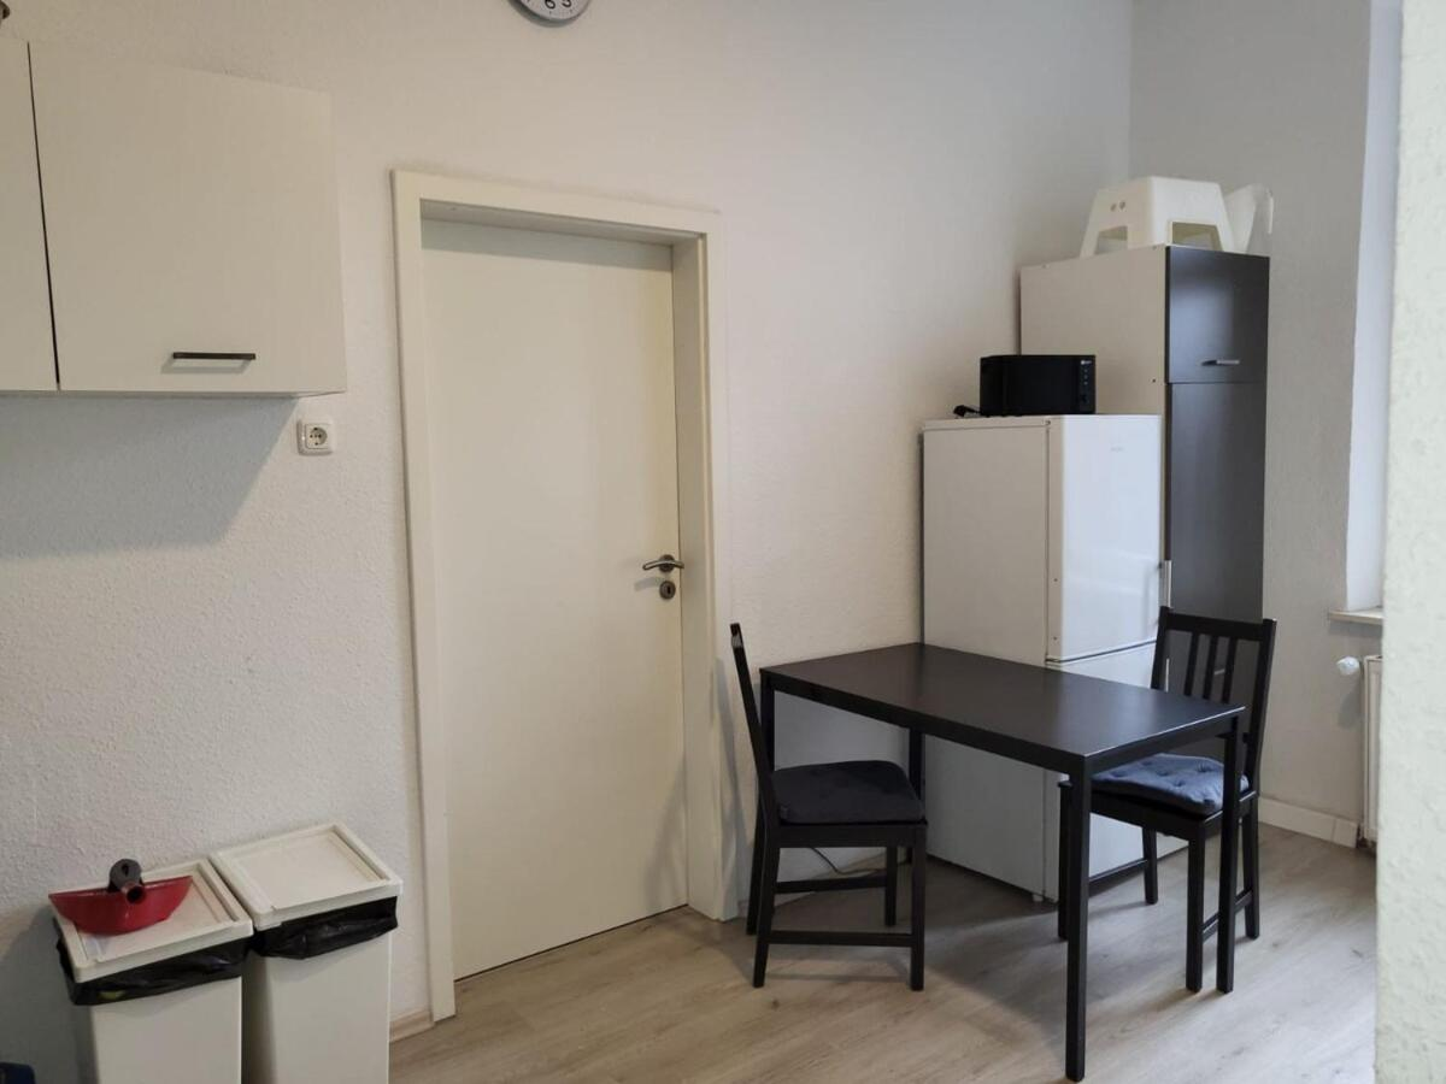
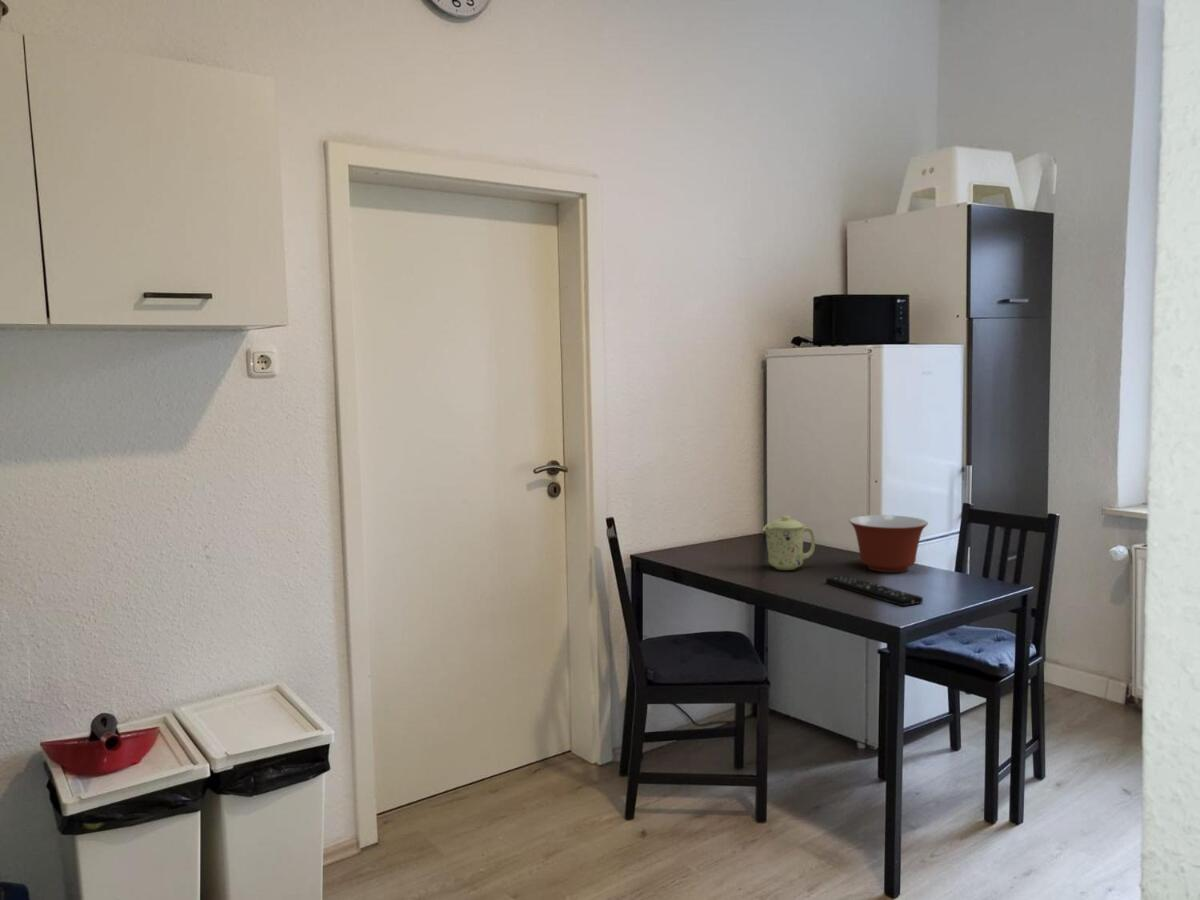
+ mug [761,514,816,571]
+ mixing bowl [848,514,929,573]
+ remote control [825,574,924,607]
